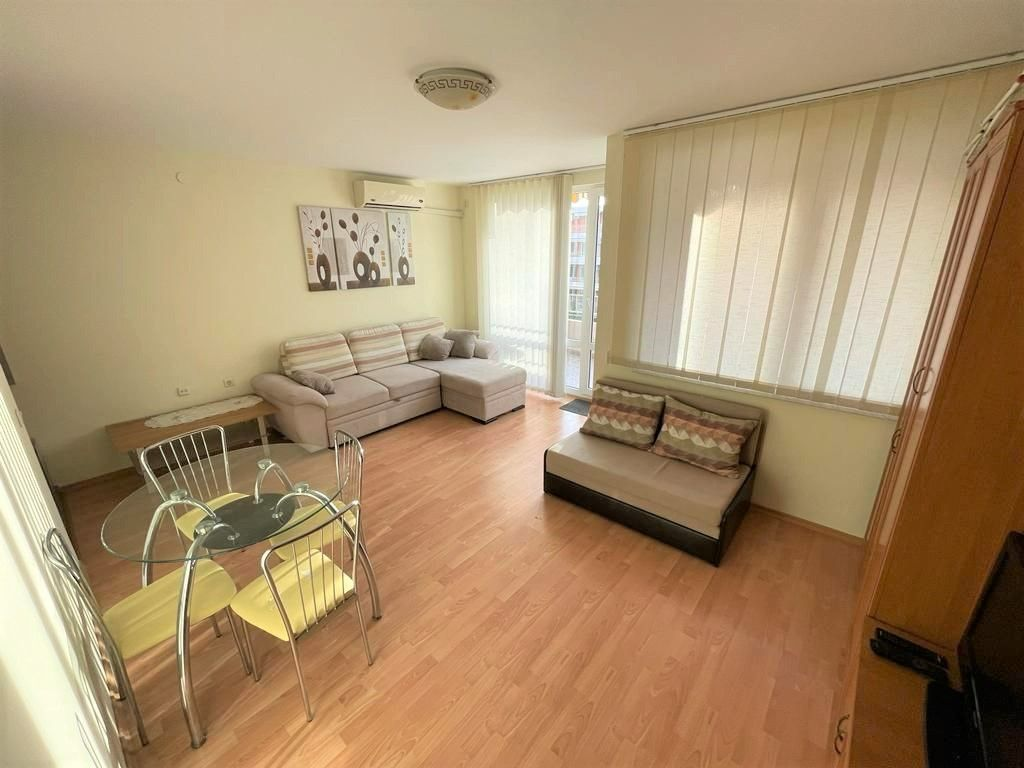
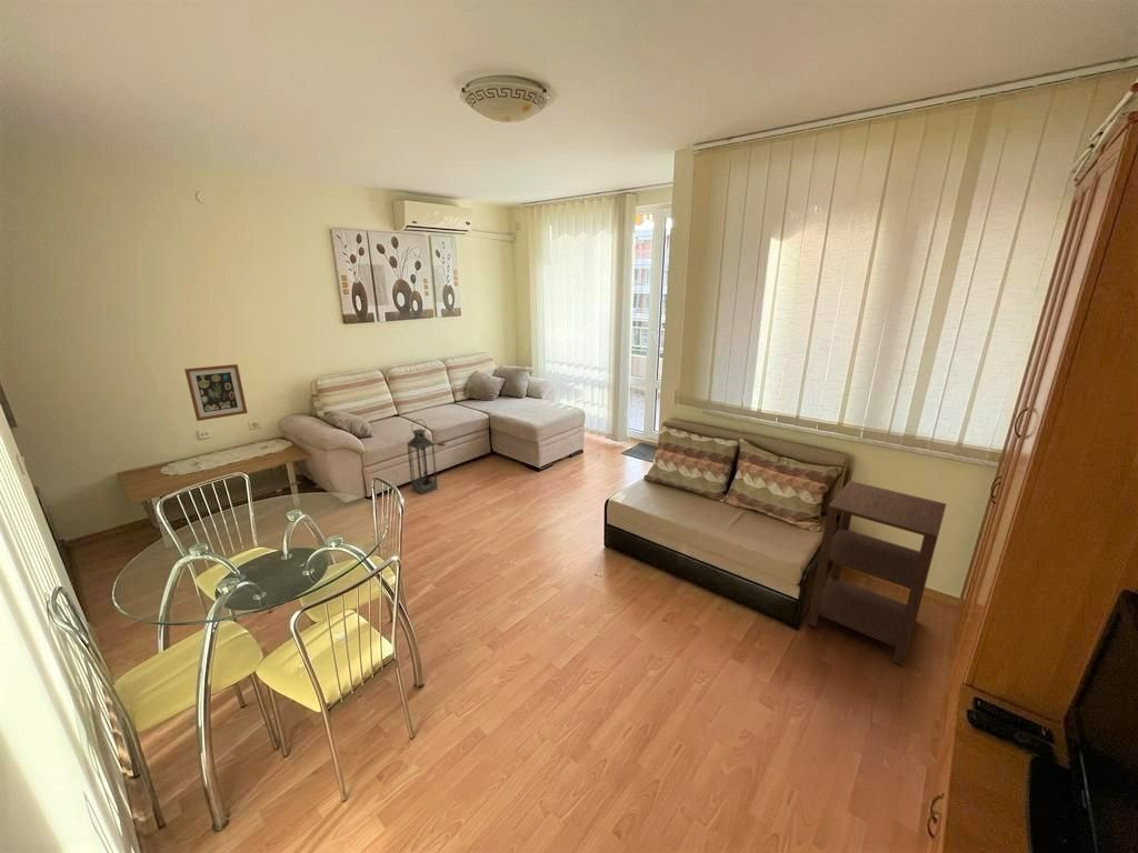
+ side table [806,480,947,668]
+ wall art [183,363,249,422]
+ lantern [406,419,439,495]
